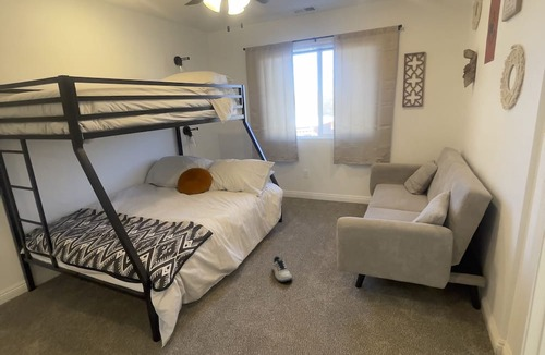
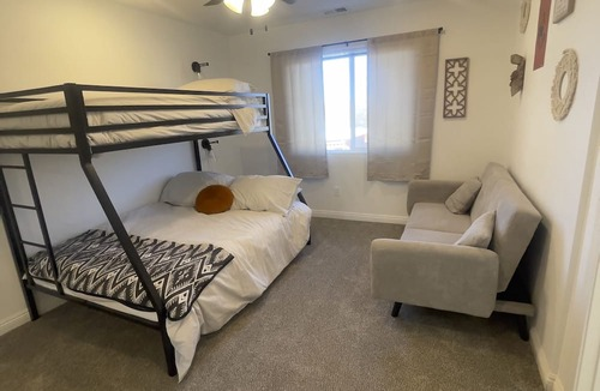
- shoe [271,255,293,283]
